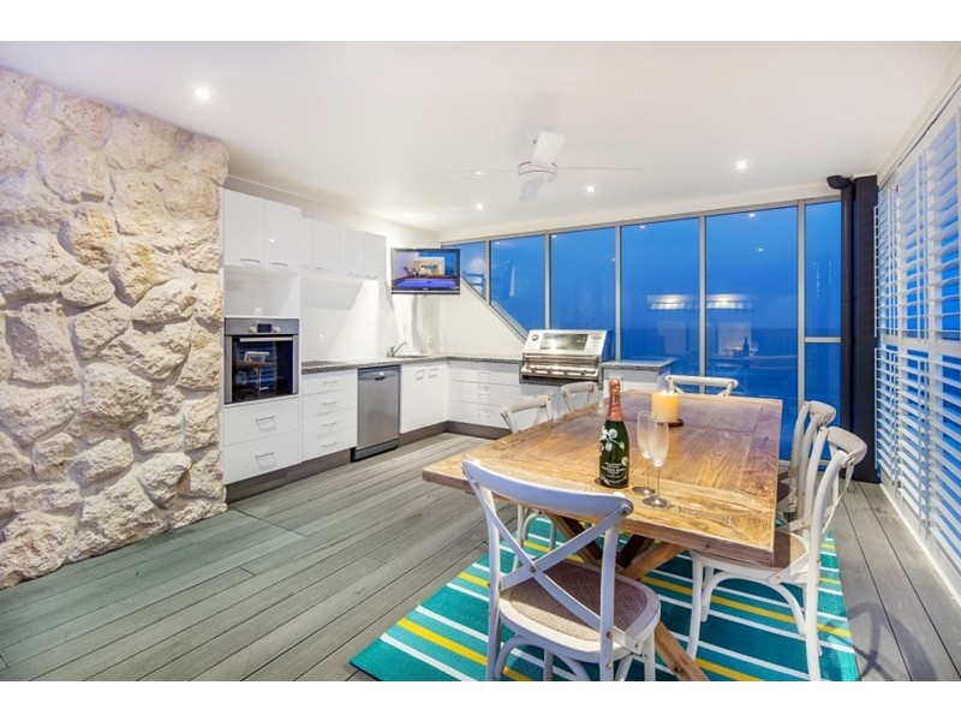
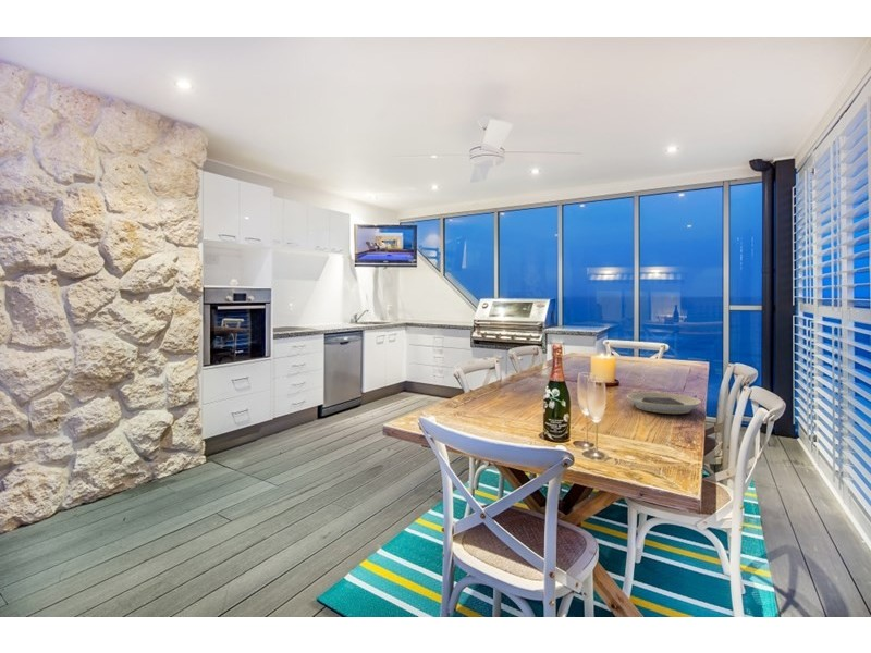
+ plate [626,392,702,415]
